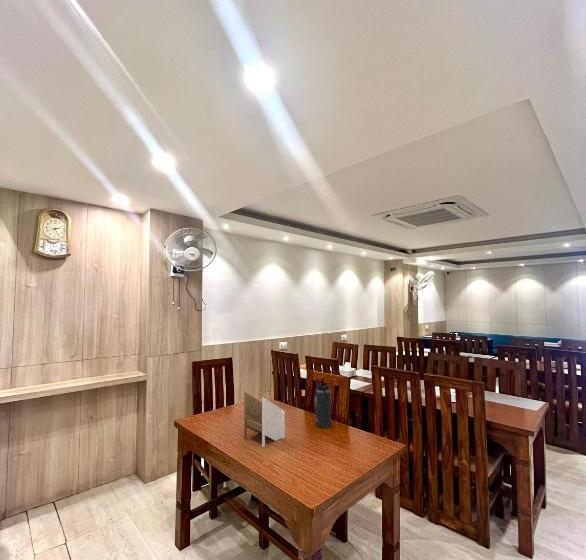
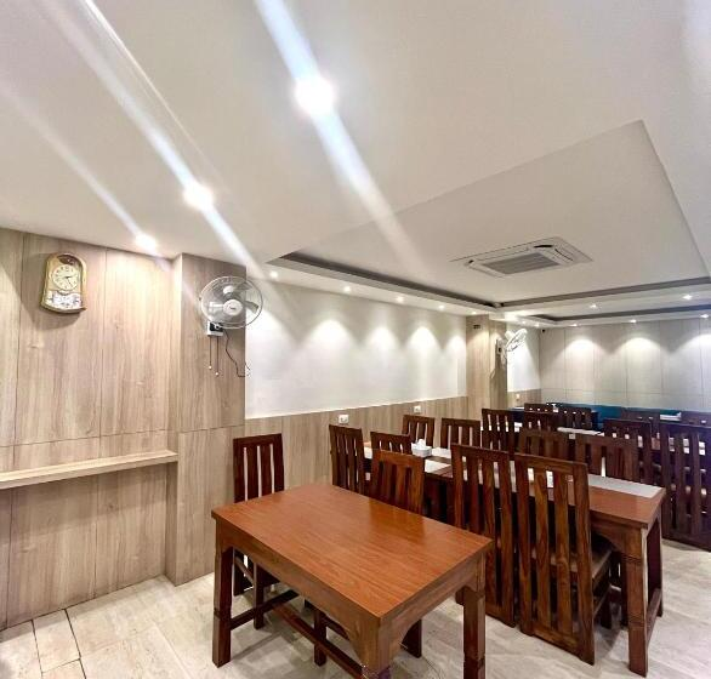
- thermos bottle [314,377,332,429]
- napkin holder [243,391,286,448]
